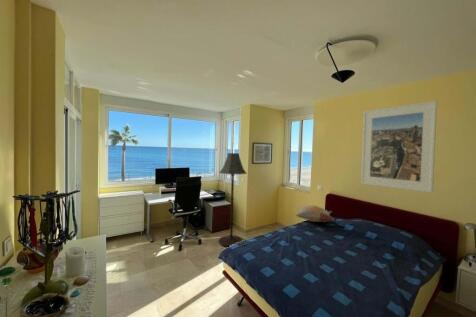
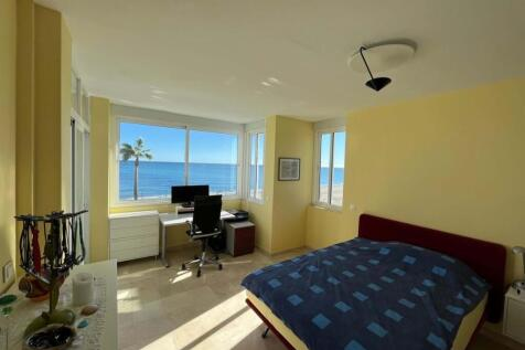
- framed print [360,100,438,194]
- decorative pillow [294,204,335,223]
- floor lamp [218,152,248,248]
